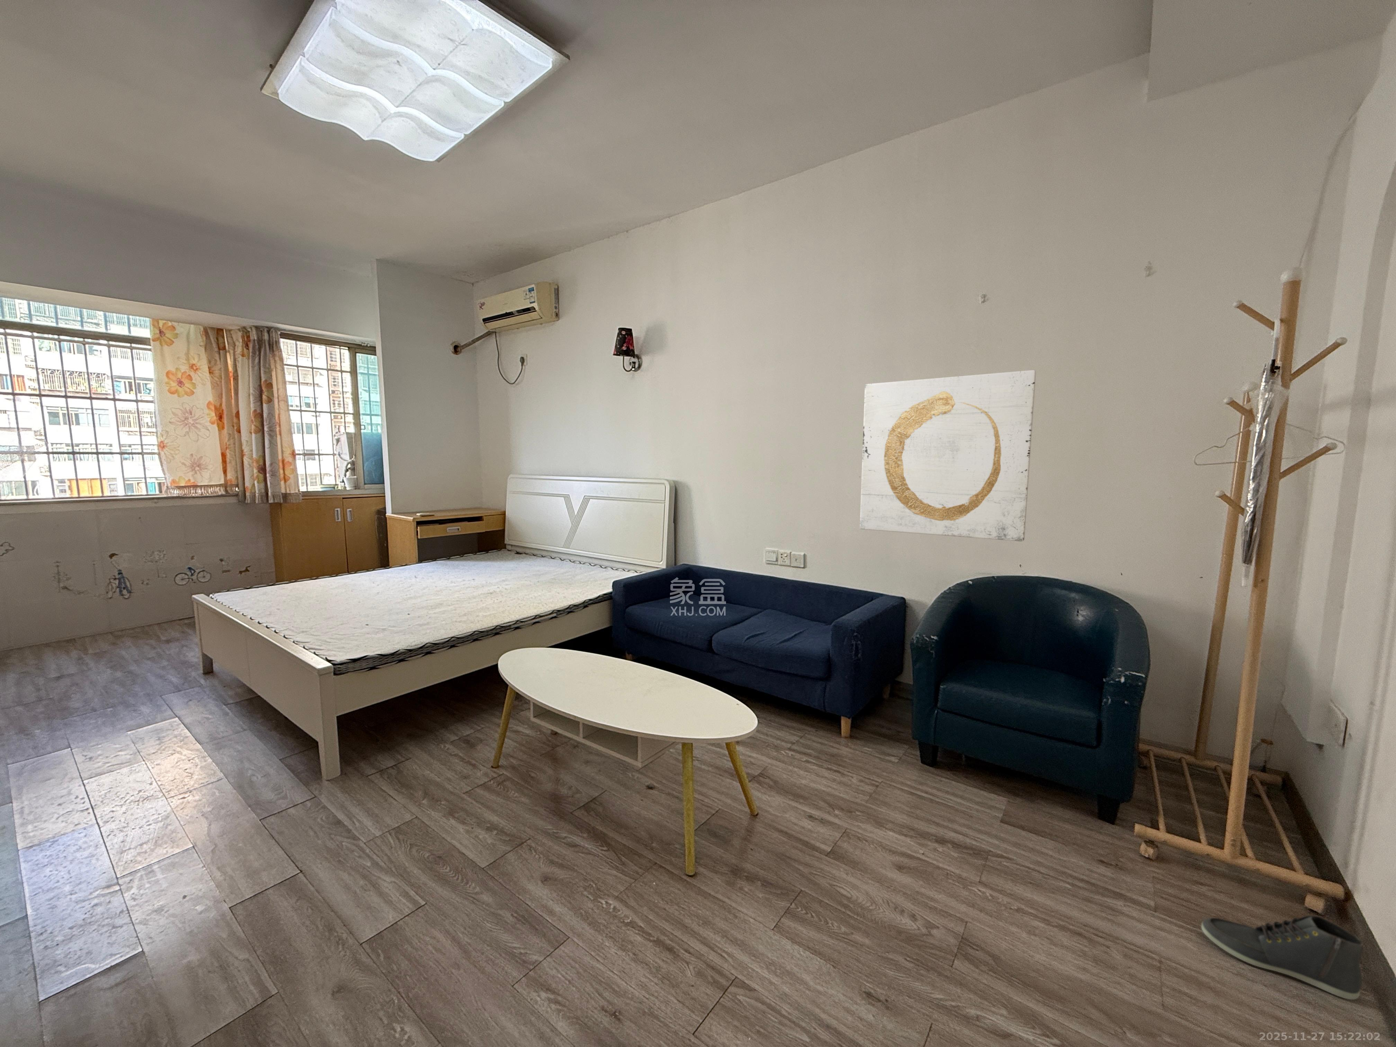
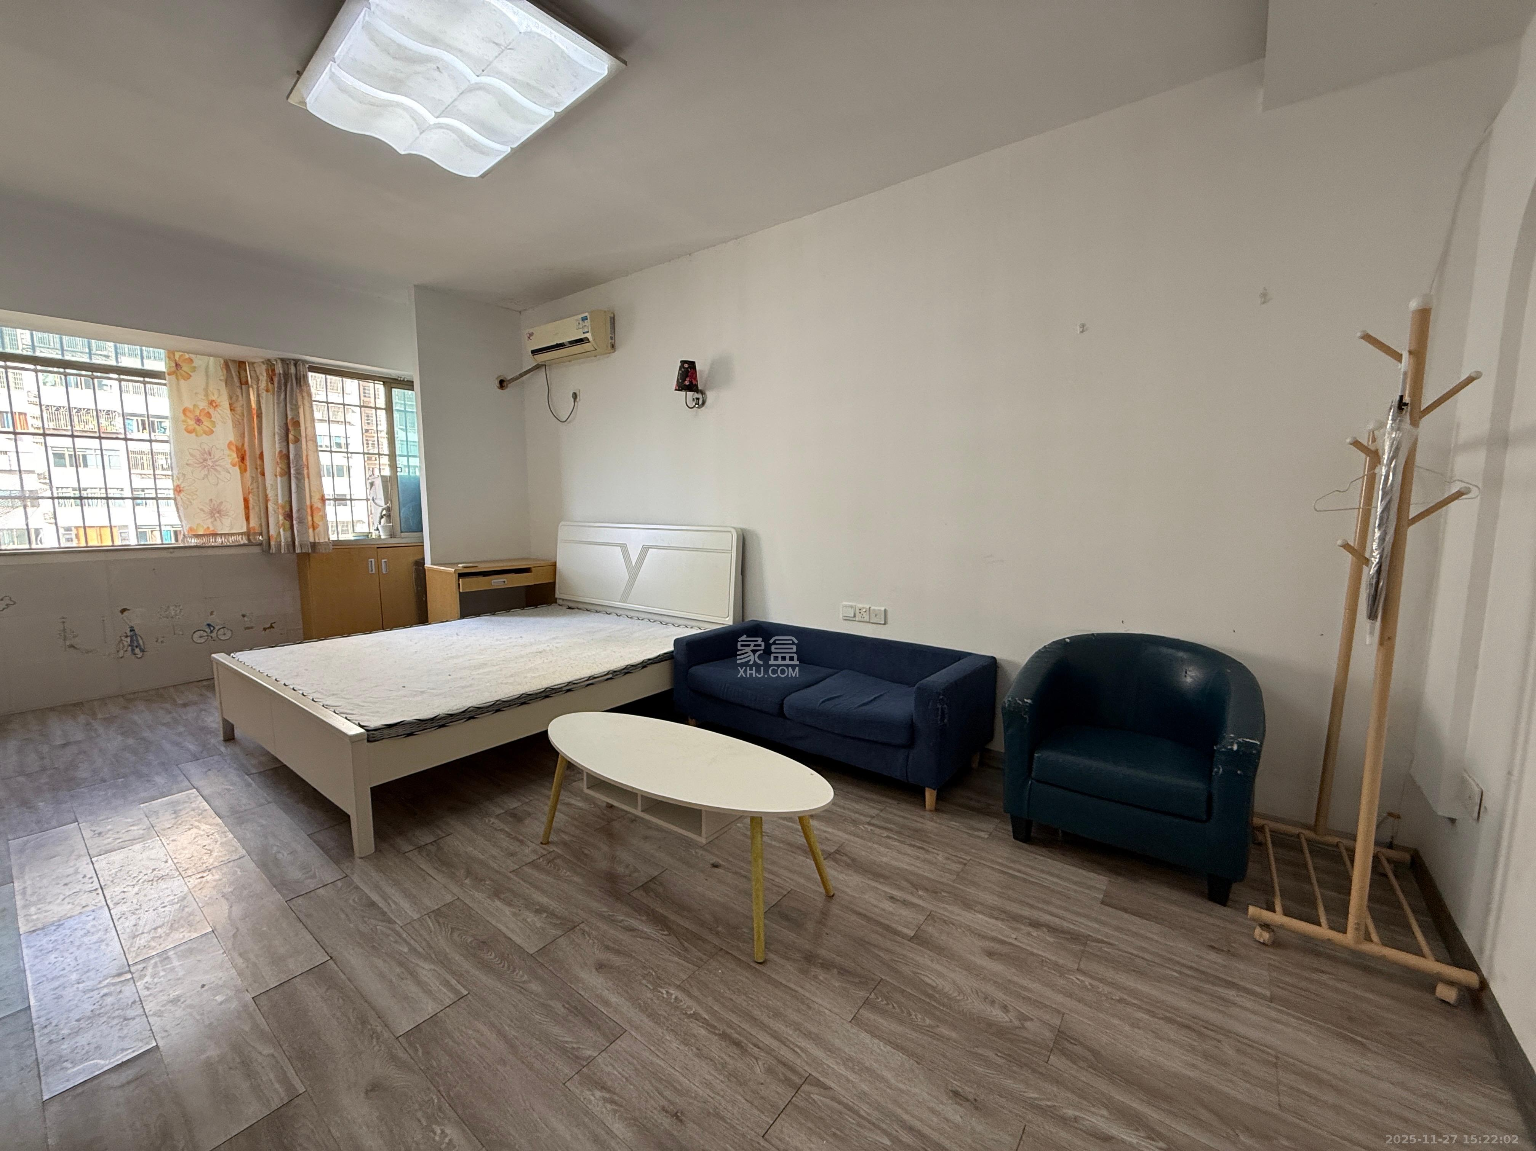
- wall art [860,370,1037,542]
- sneaker [1201,915,1364,1000]
